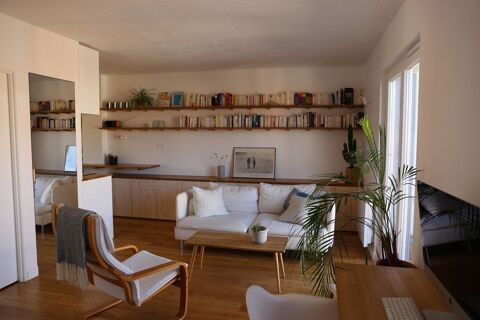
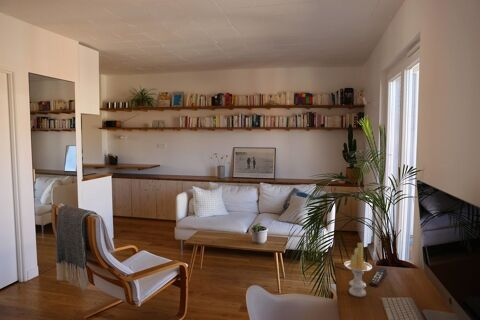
+ candle [343,242,373,298]
+ remote control [369,267,388,288]
